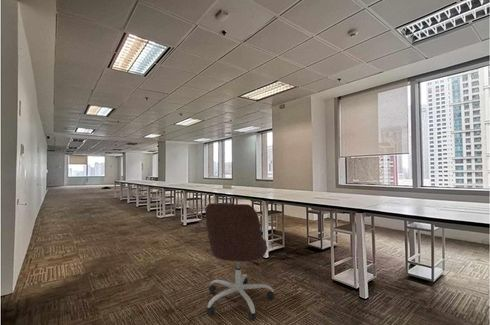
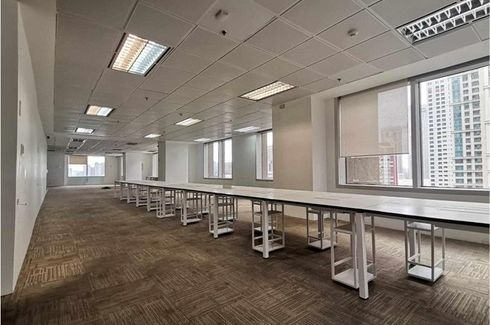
- office chair [204,202,275,322]
